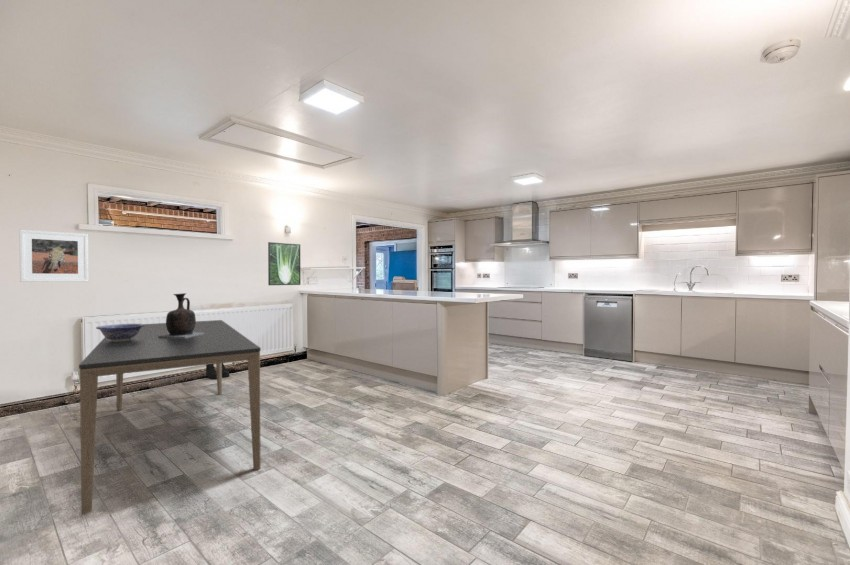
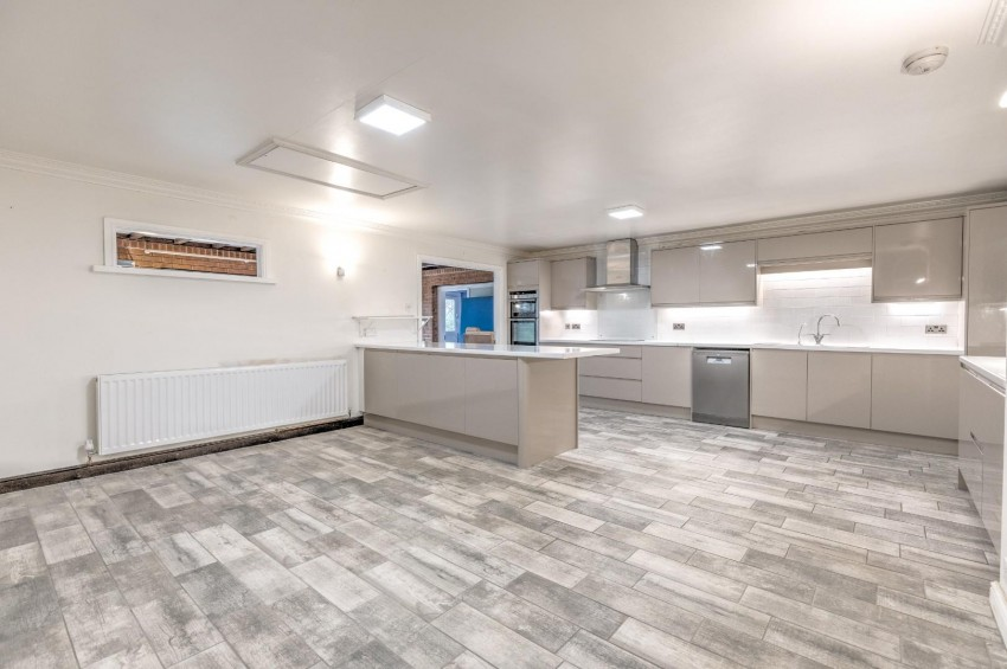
- boots [205,363,230,380]
- decorative bowl [95,323,144,342]
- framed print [267,241,301,286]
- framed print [18,229,89,283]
- vase [158,292,204,338]
- dining table [78,319,262,516]
